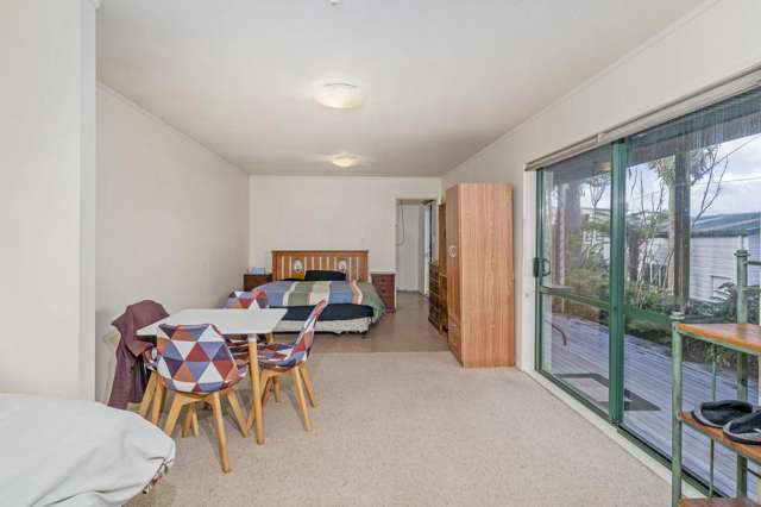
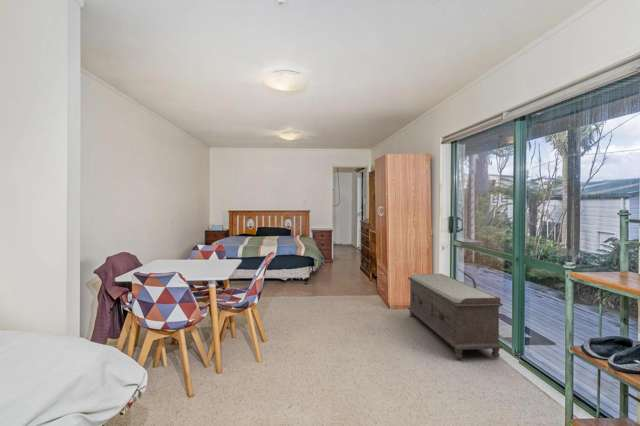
+ bench [407,273,504,360]
